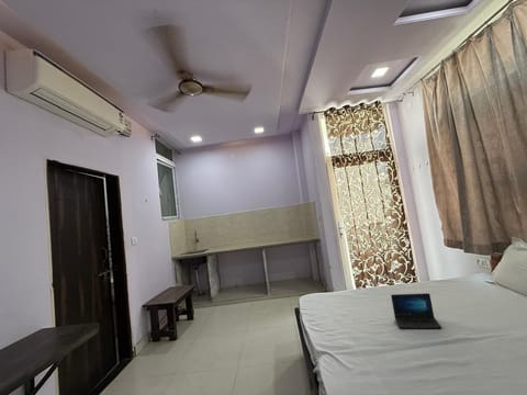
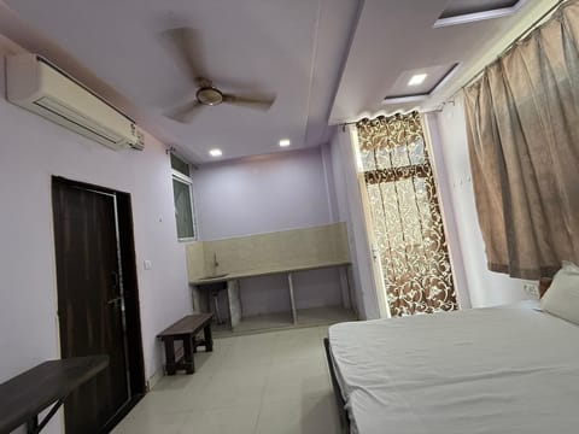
- laptop [390,292,442,329]
